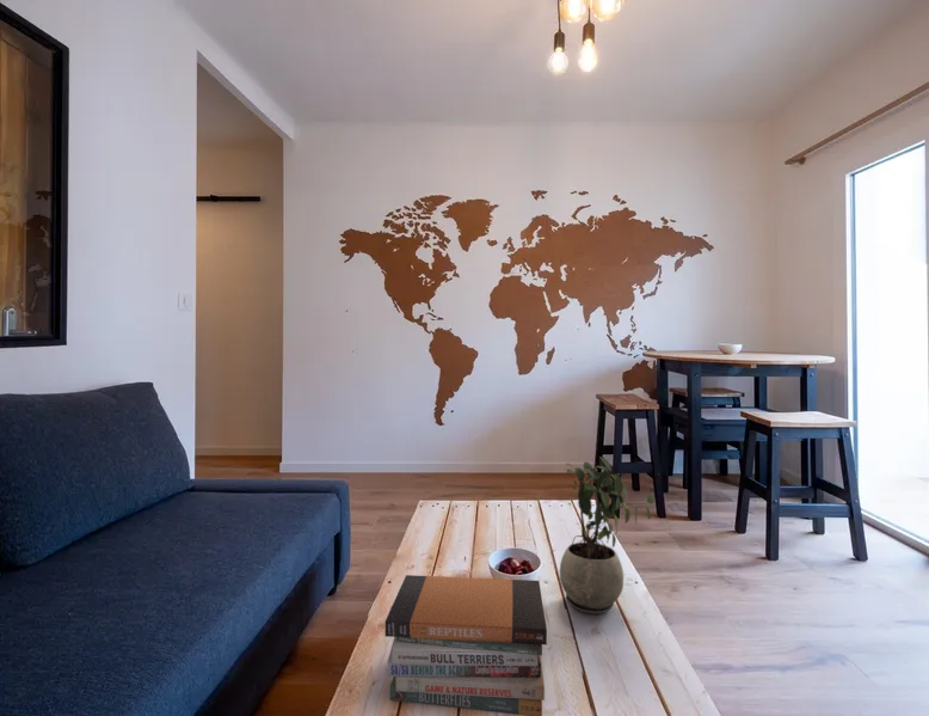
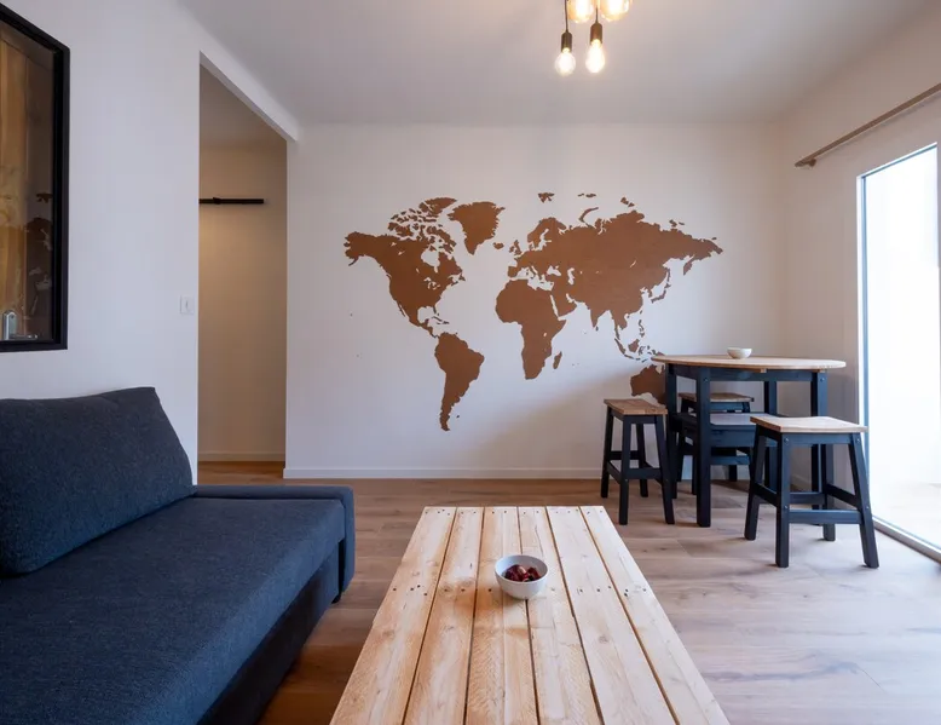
- potted plant [558,455,656,616]
- book stack [384,574,548,716]
